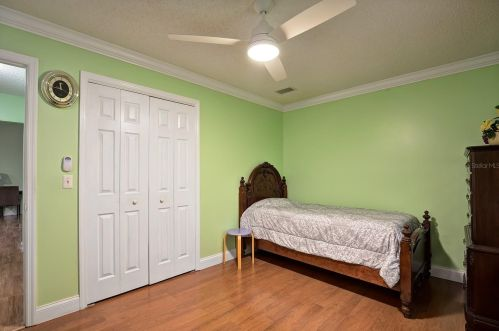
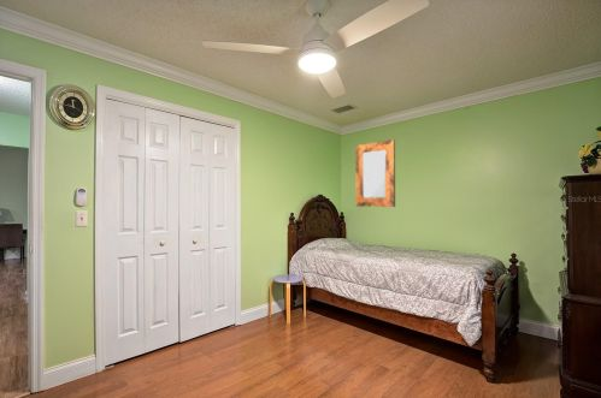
+ home mirror [354,138,396,208]
